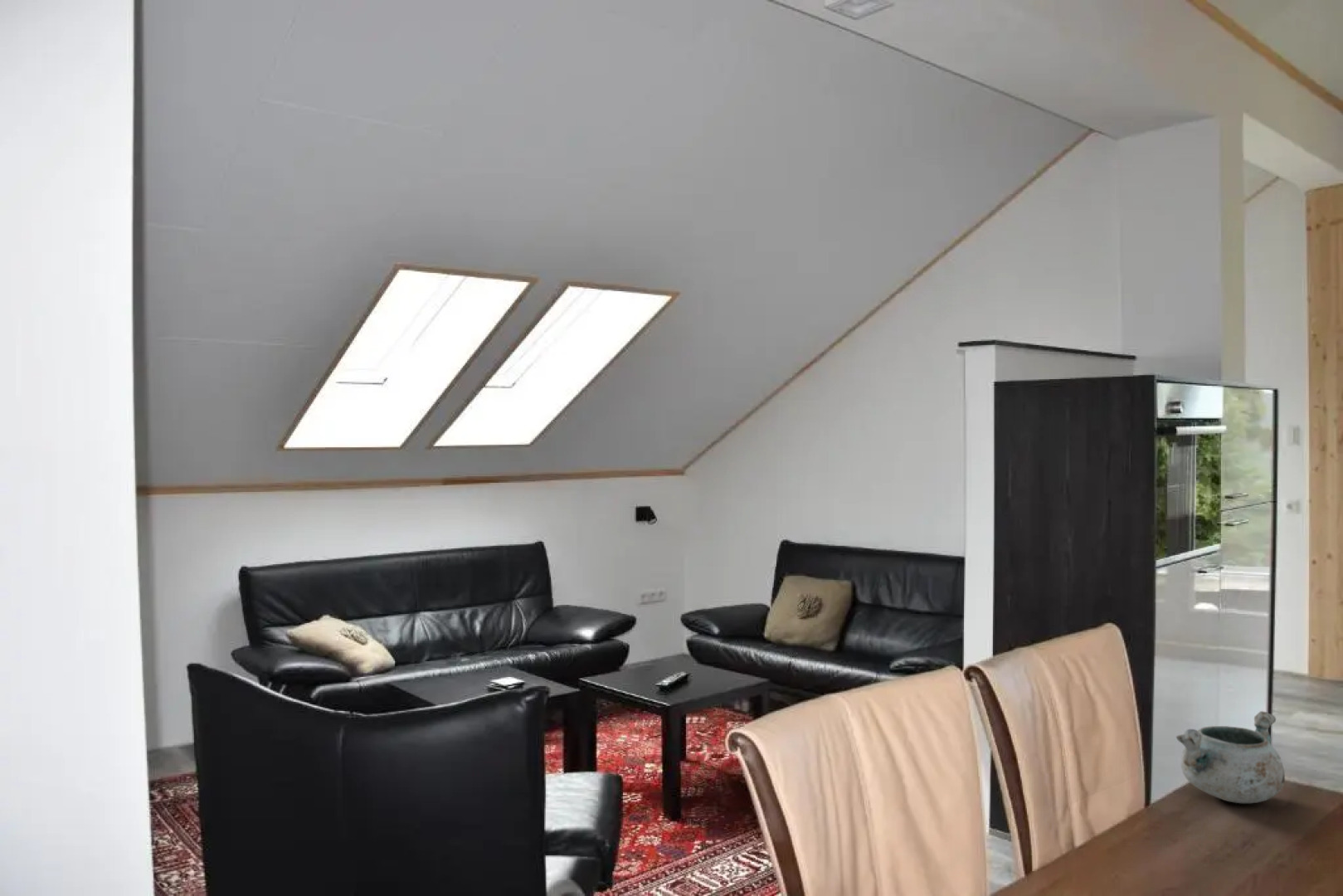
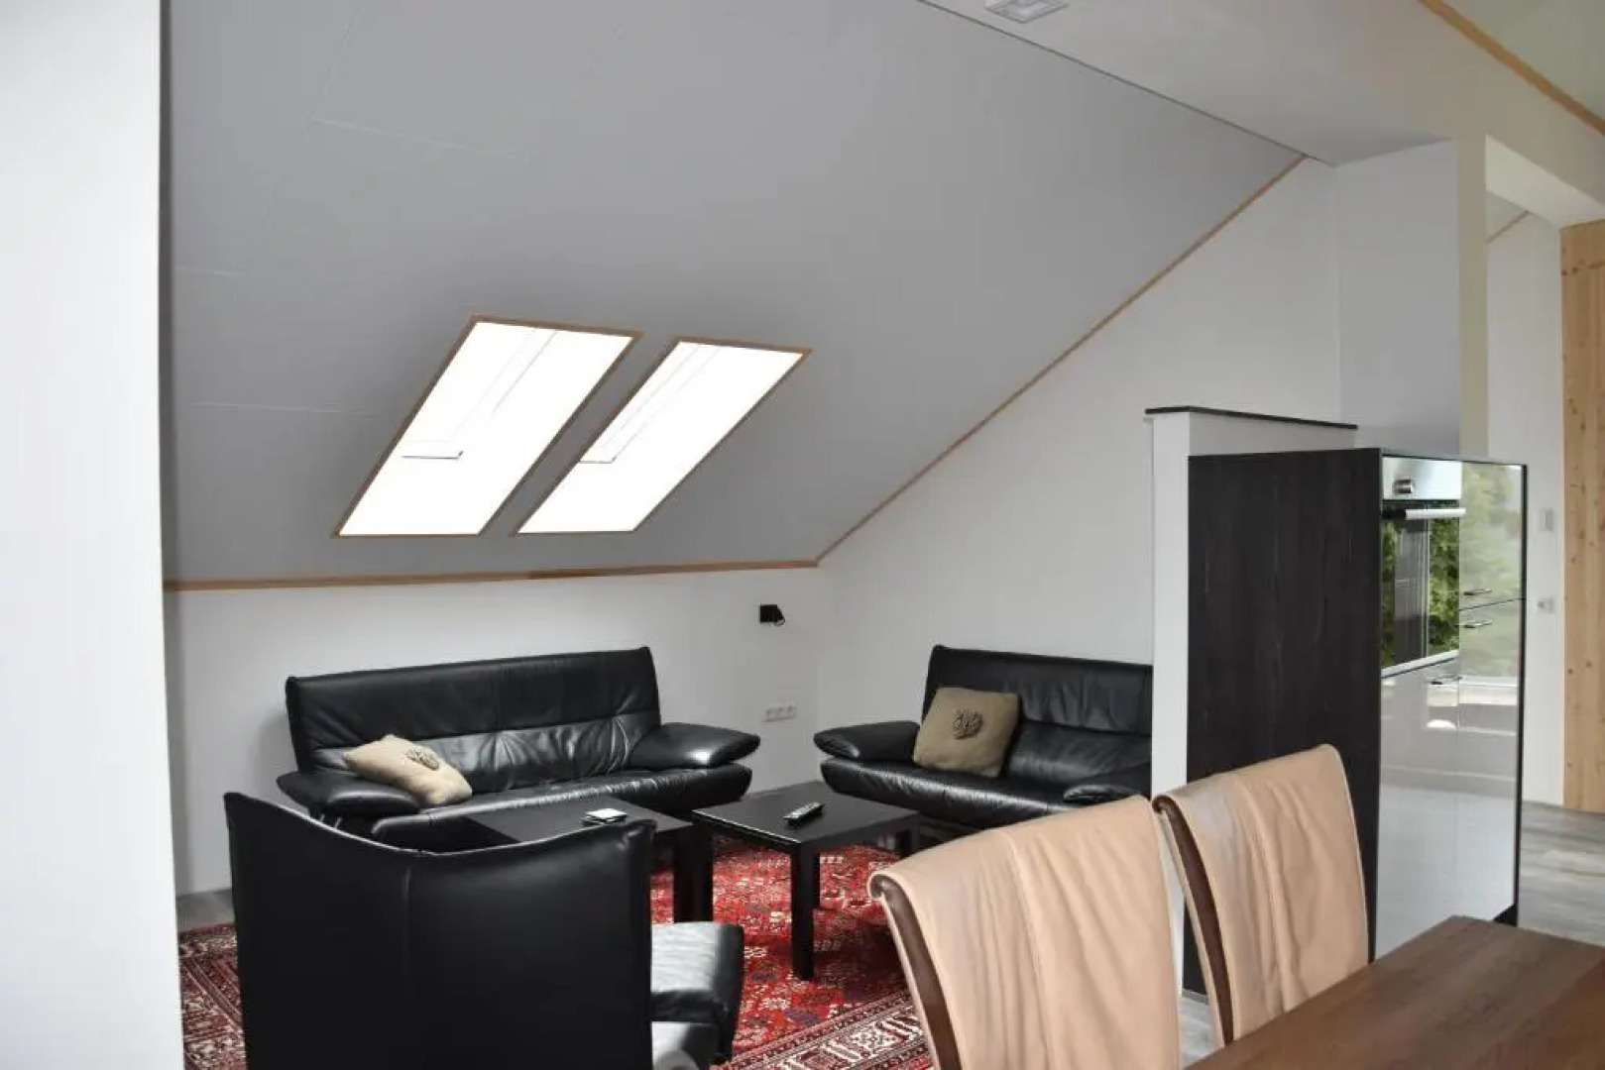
- decorative bowl [1175,710,1286,804]
